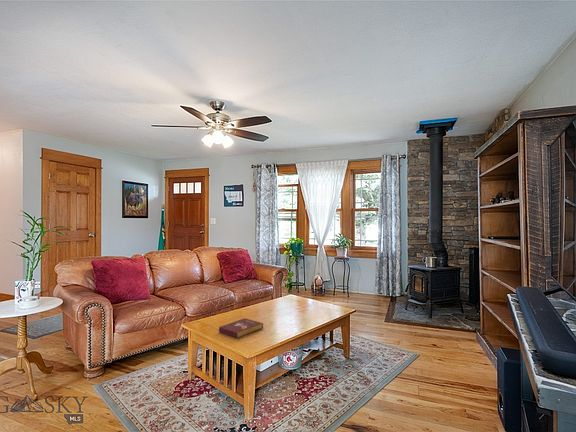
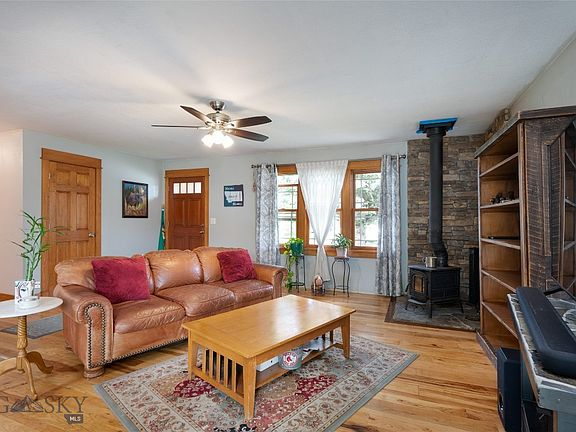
- book [218,317,264,339]
